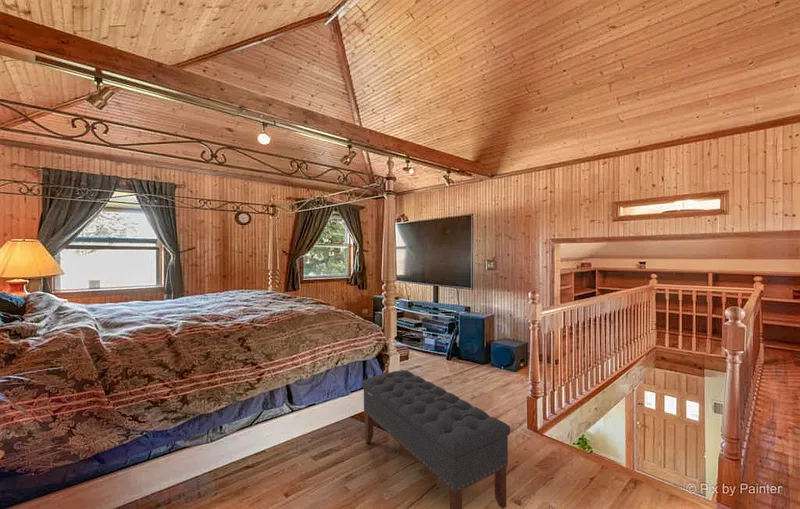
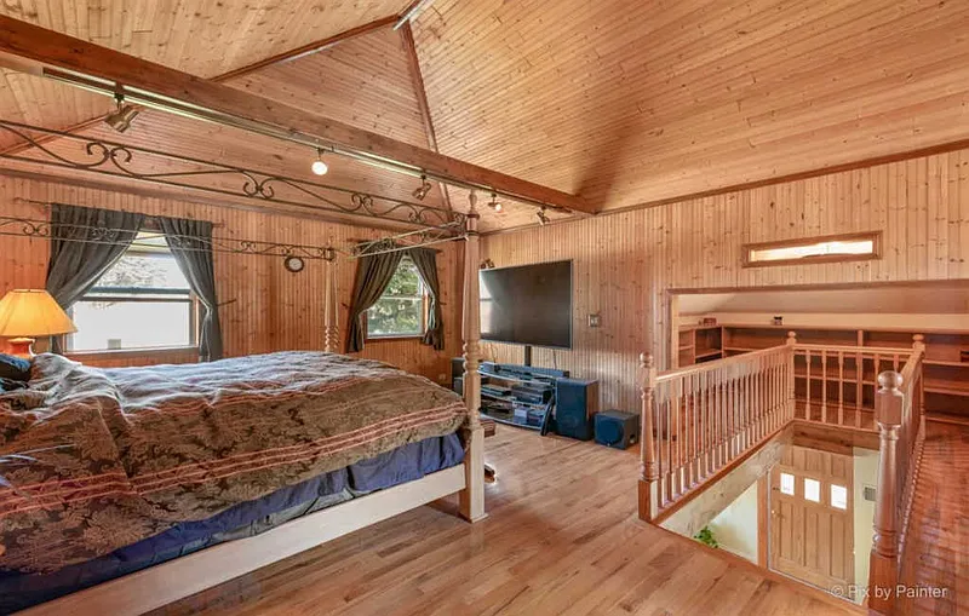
- bench [361,369,511,509]
